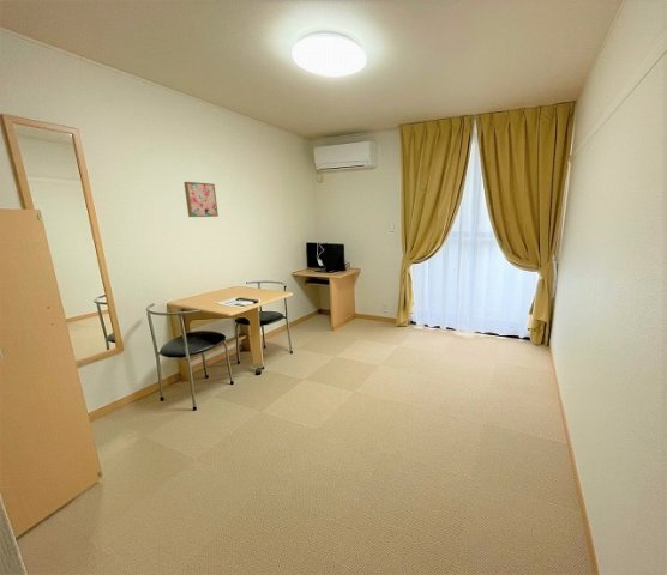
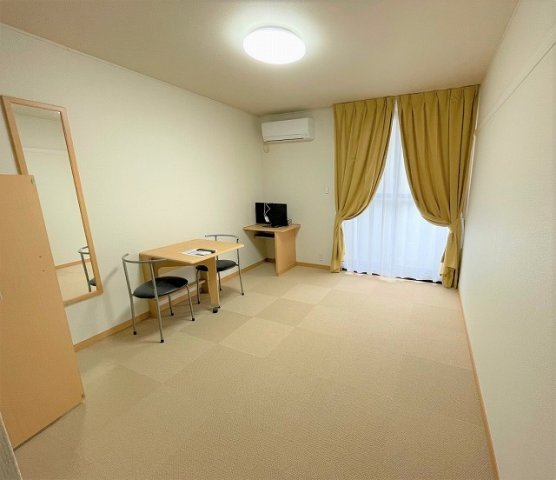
- wall art [182,181,220,218]
